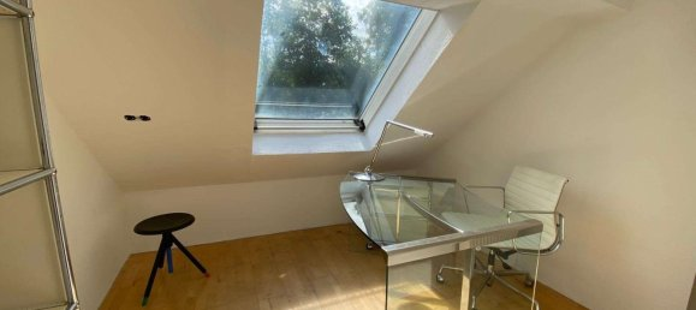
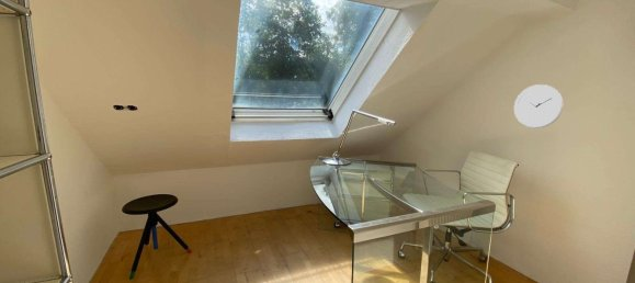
+ wall clock [513,83,564,129]
